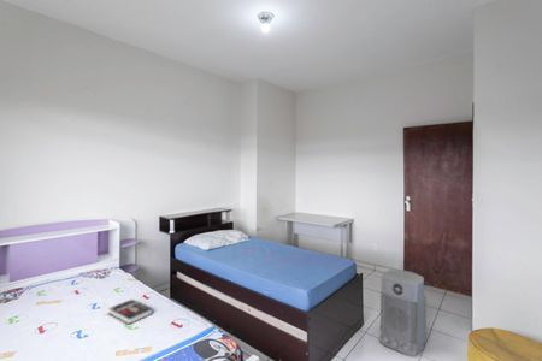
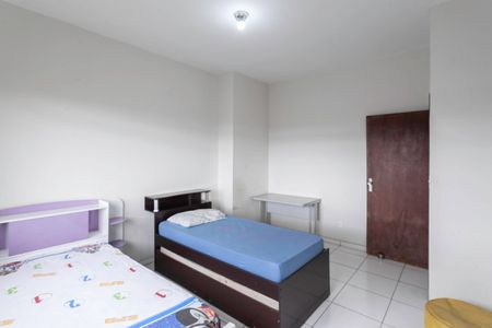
- air purifier [378,268,428,357]
- book [107,298,154,326]
